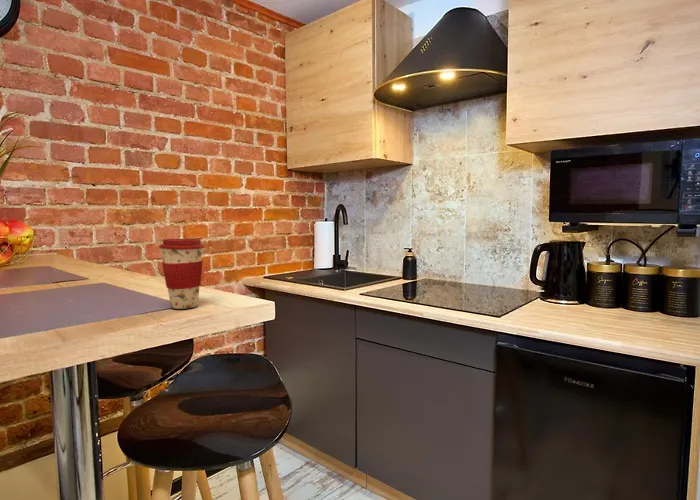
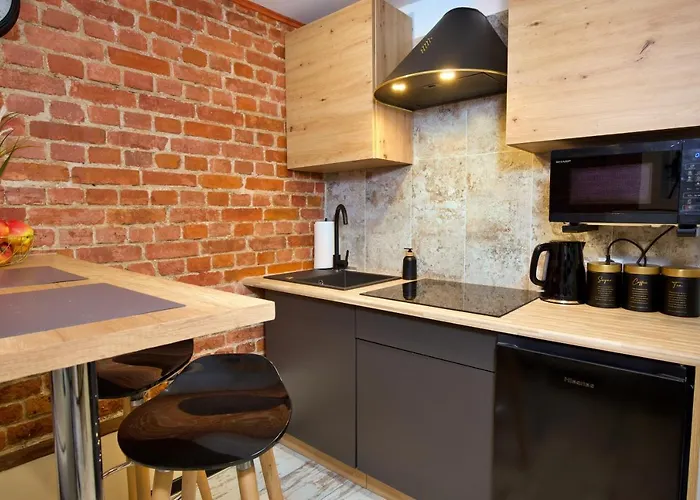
- coffee cup [158,238,205,310]
